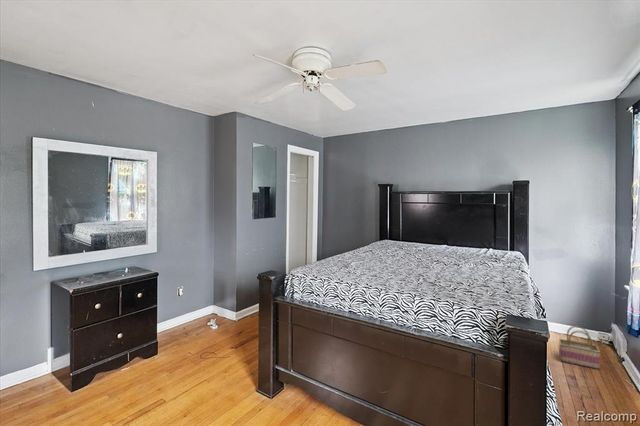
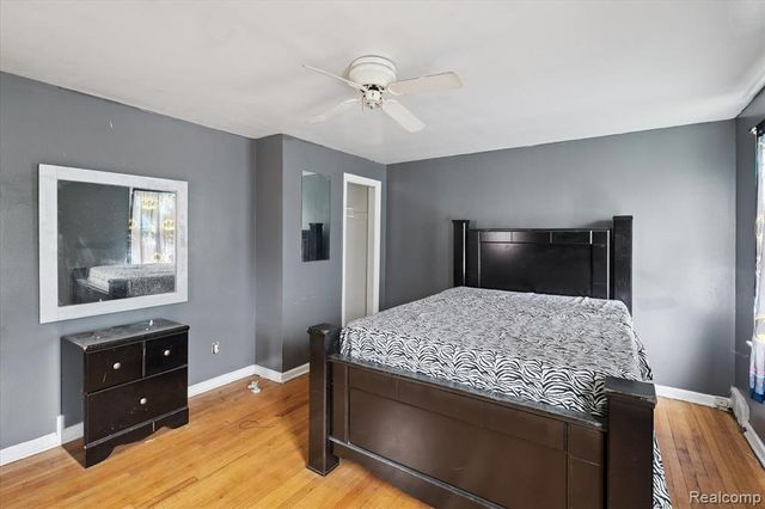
- basket [558,325,601,370]
